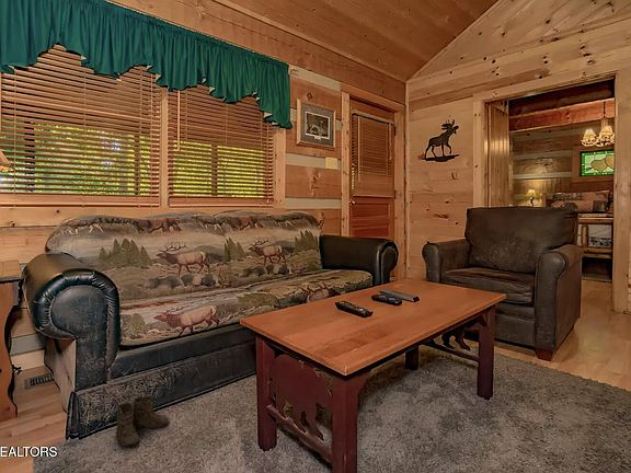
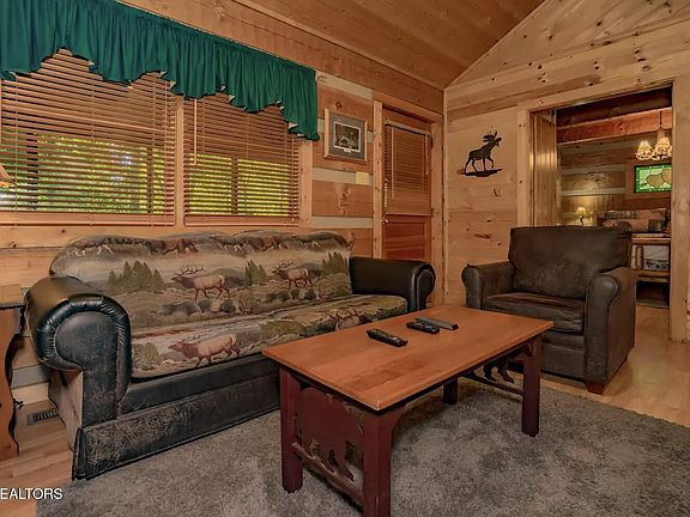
- boots [106,395,170,449]
